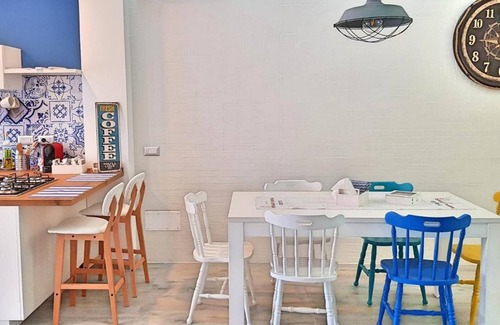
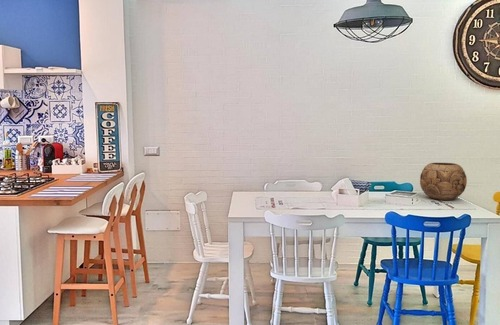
+ decorative bowl [419,162,468,201]
